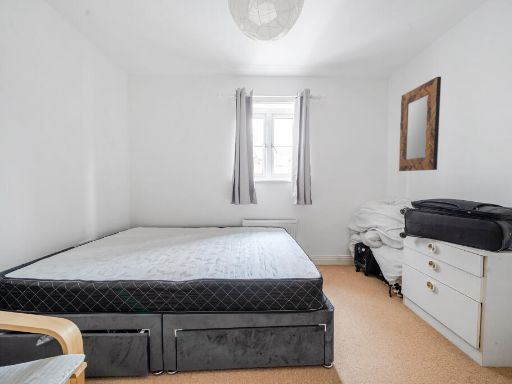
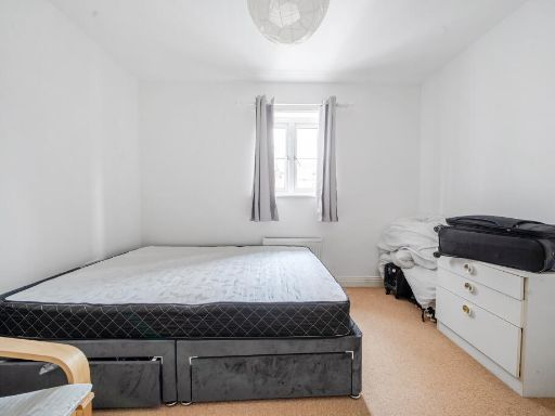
- home mirror [398,76,442,172]
